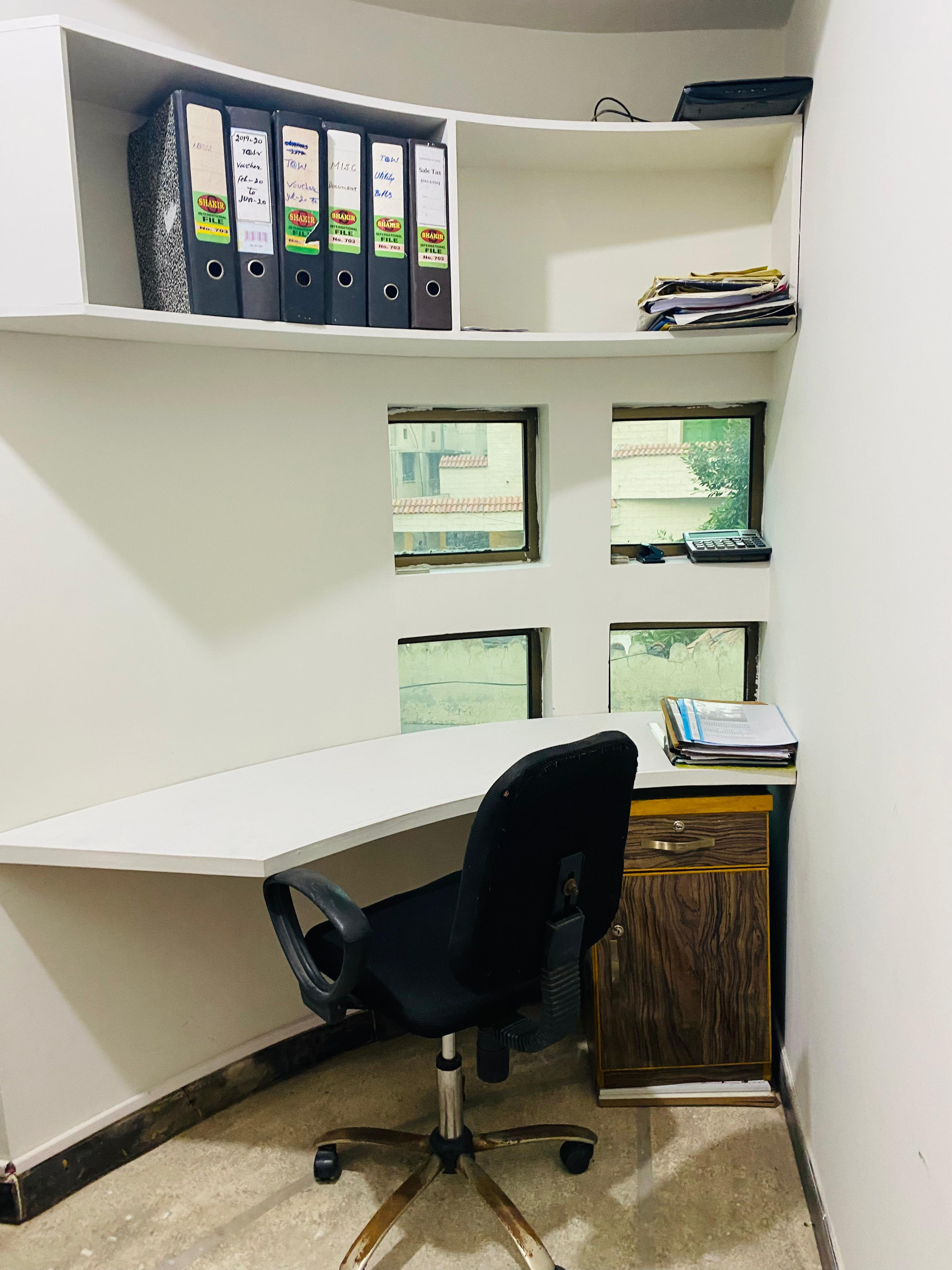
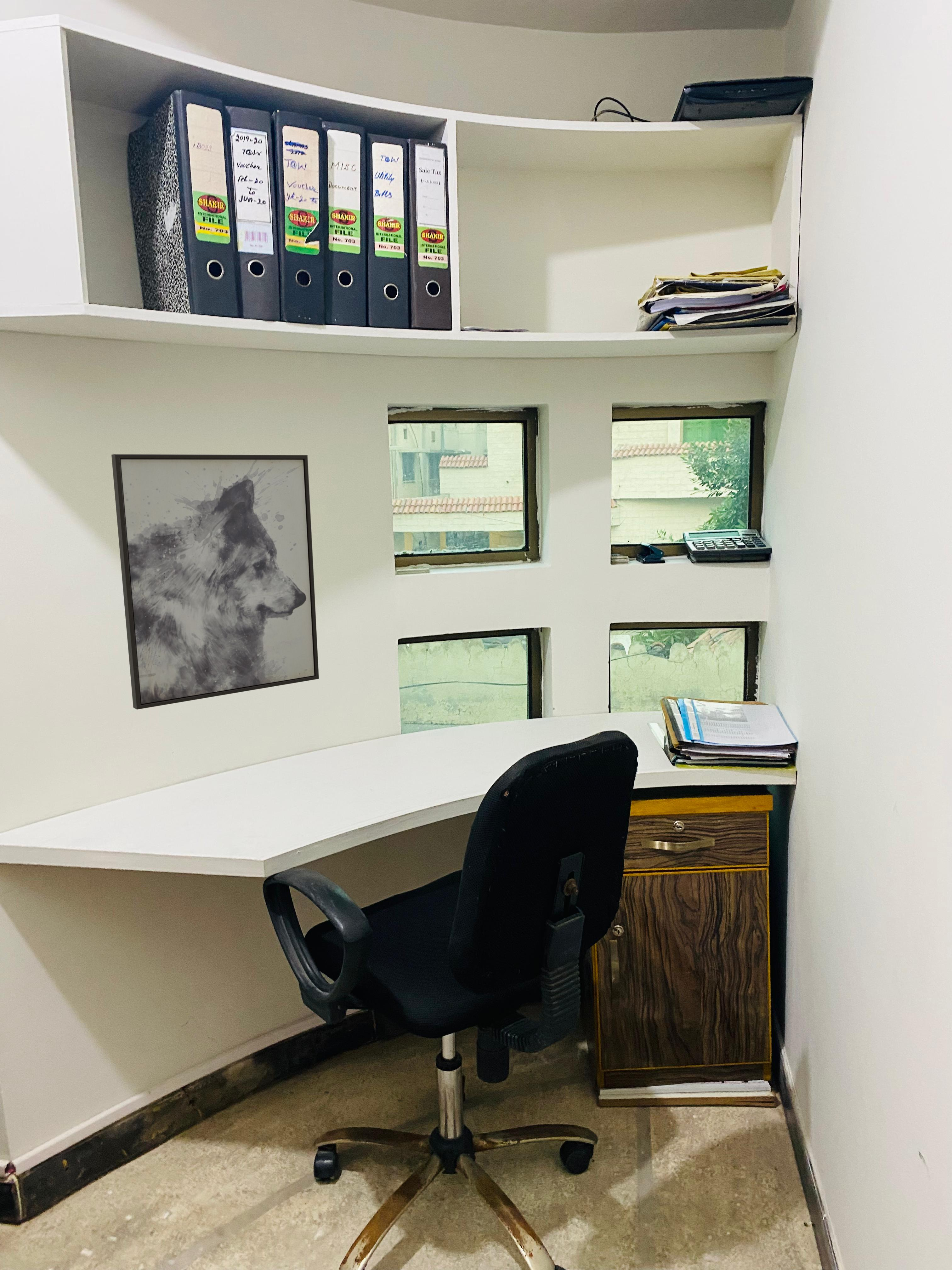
+ wall art [111,454,319,710]
